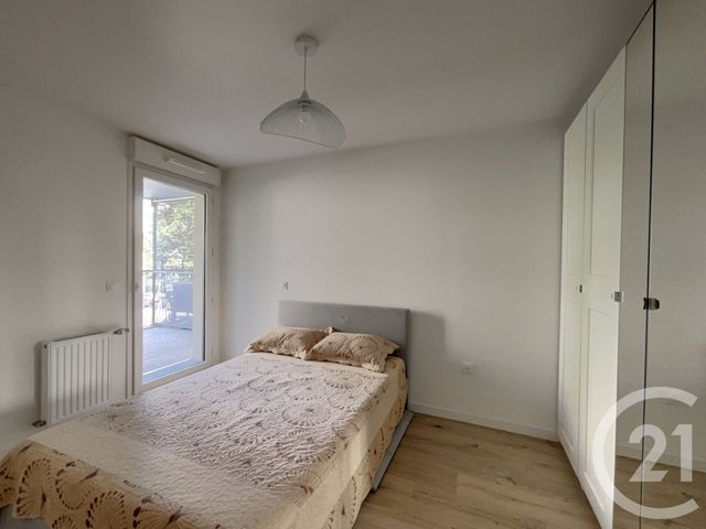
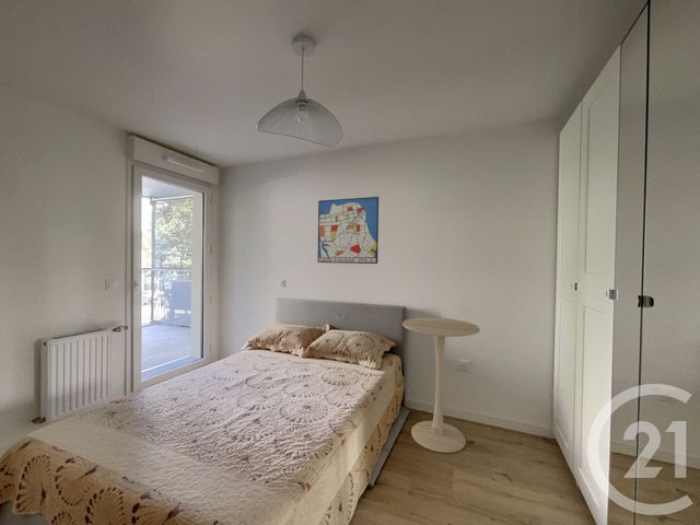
+ pedestal table [401,316,481,454]
+ wall art [317,196,380,265]
